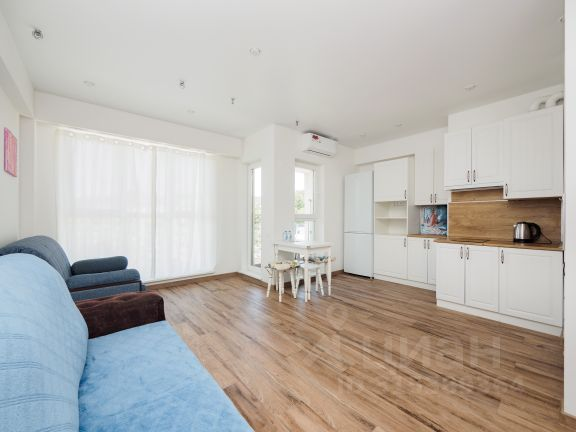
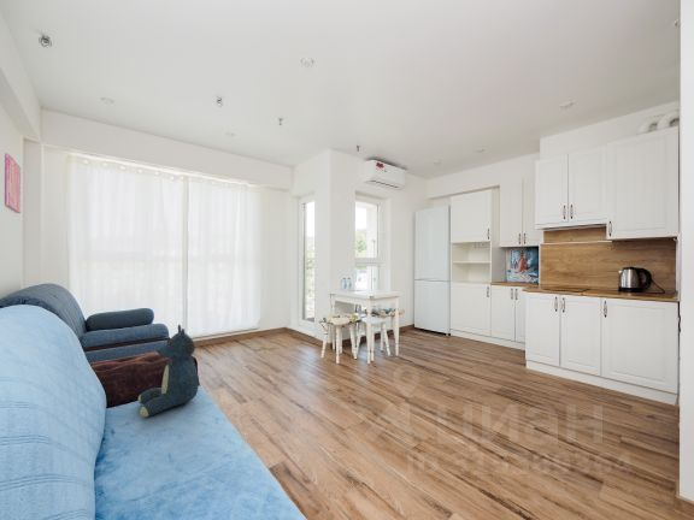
+ teddy bear [137,324,199,418]
